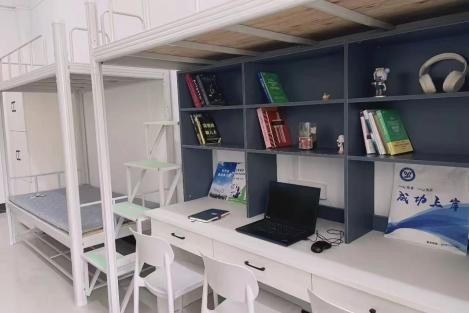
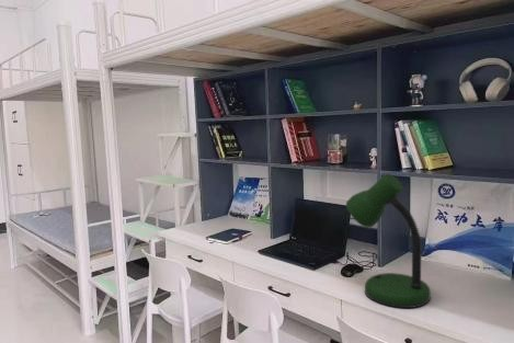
+ desk lamp [345,173,432,309]
